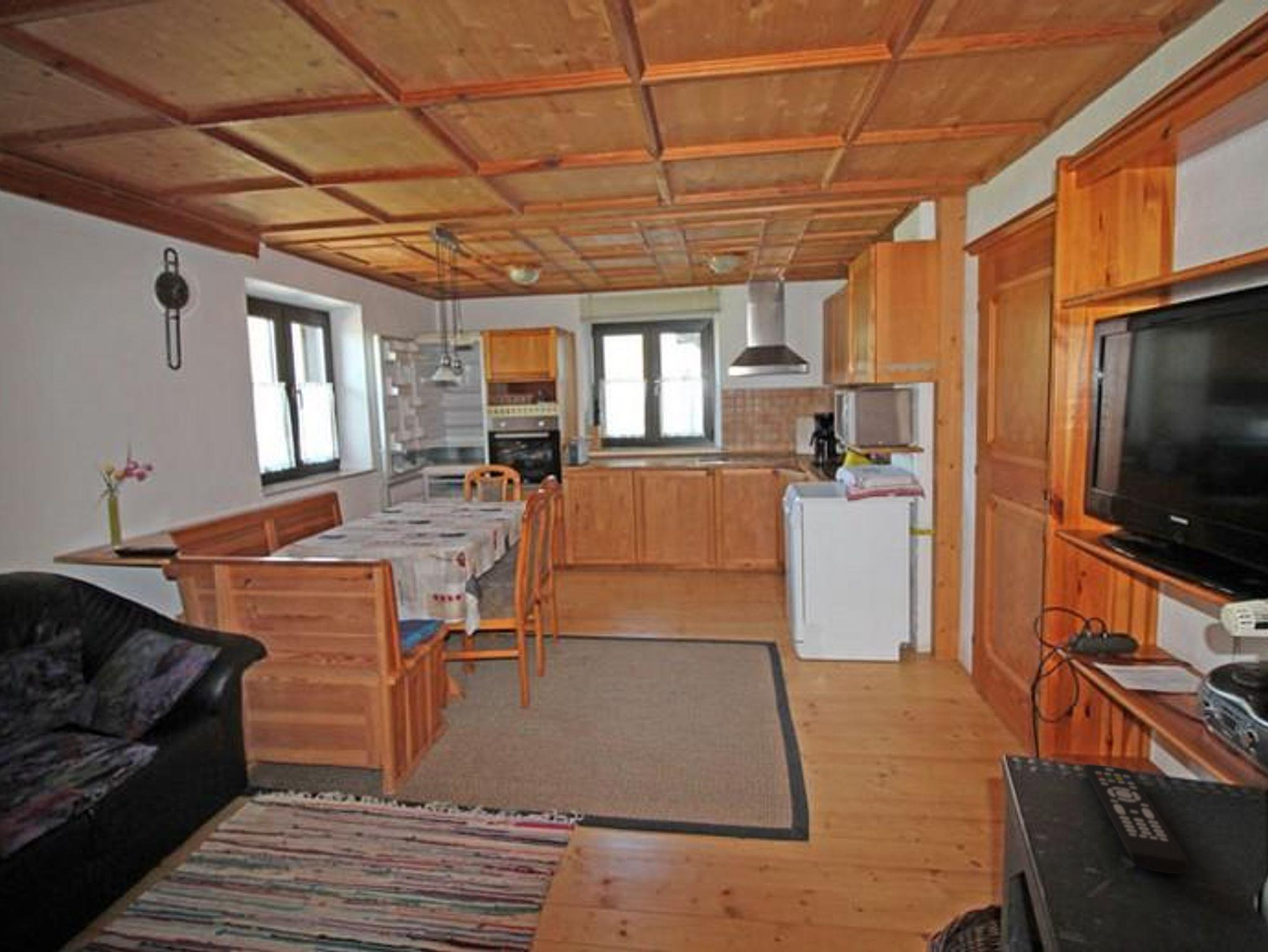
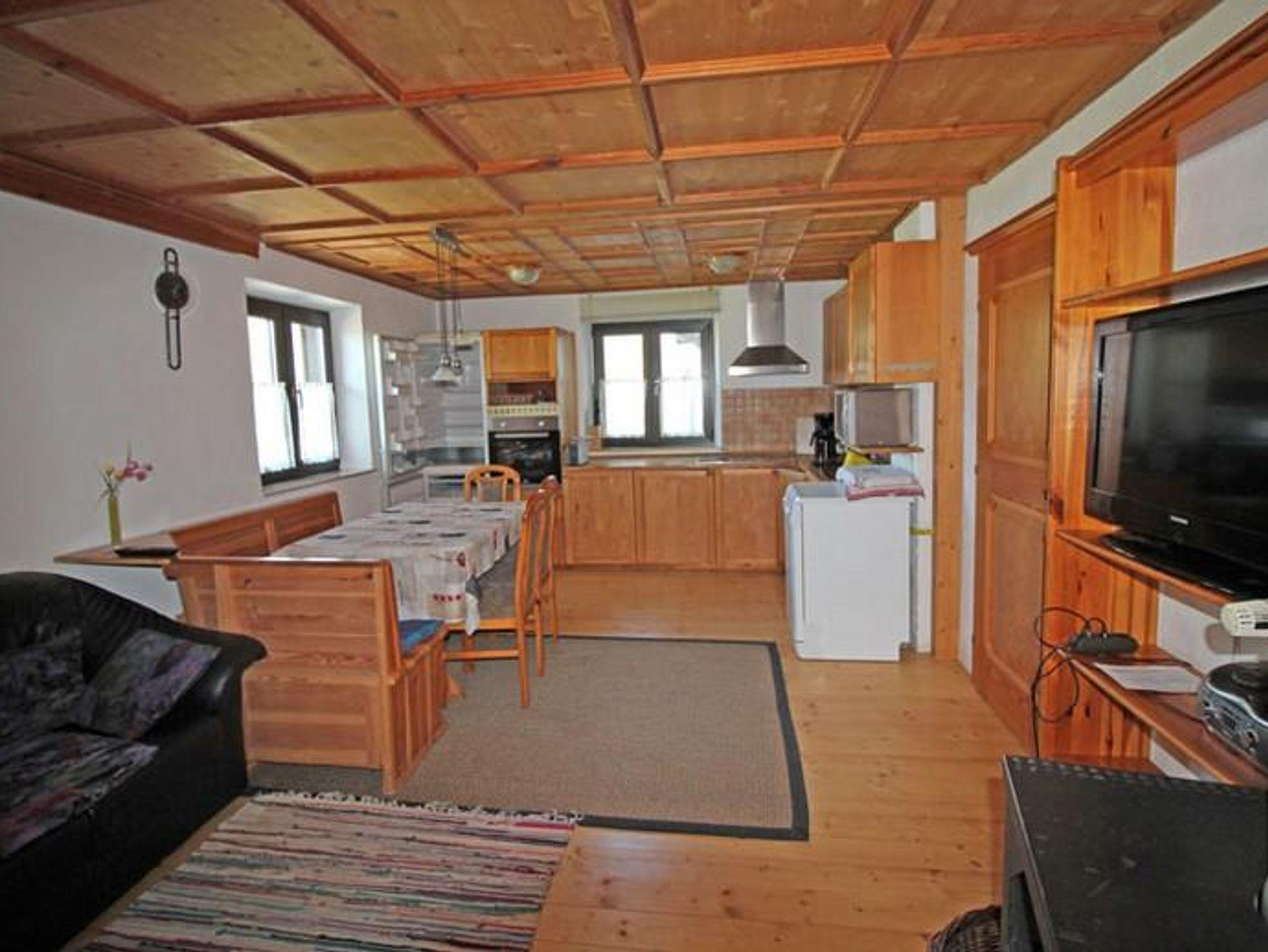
- remote control [1084,764,1189,875]
